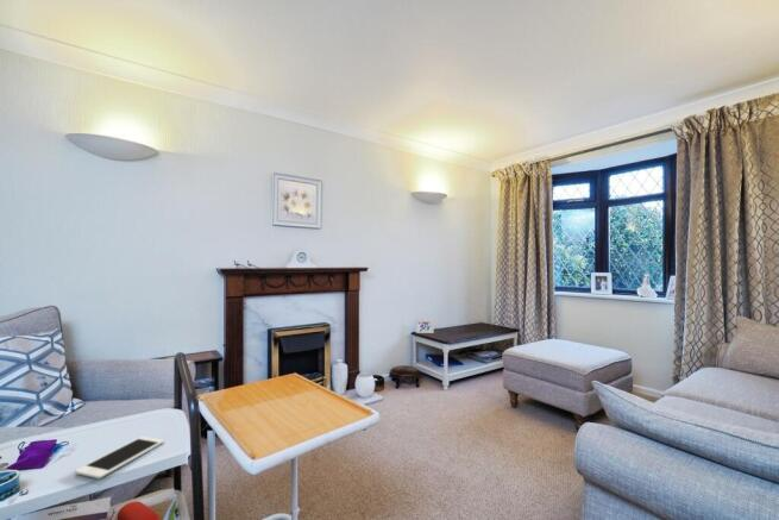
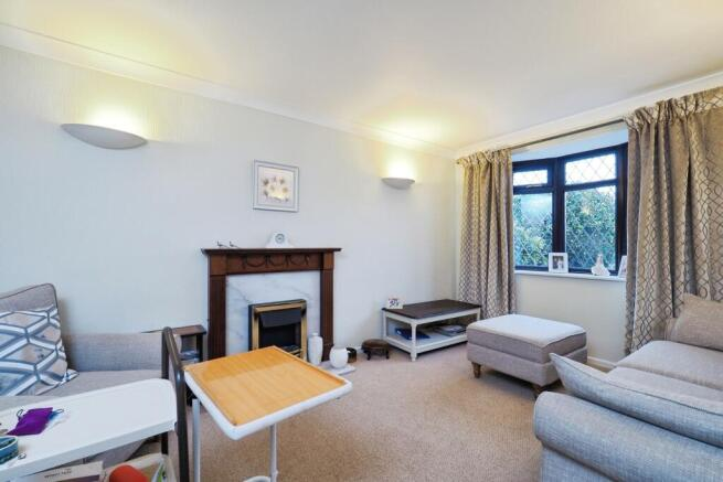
- cell phone [74,436,165,480]
